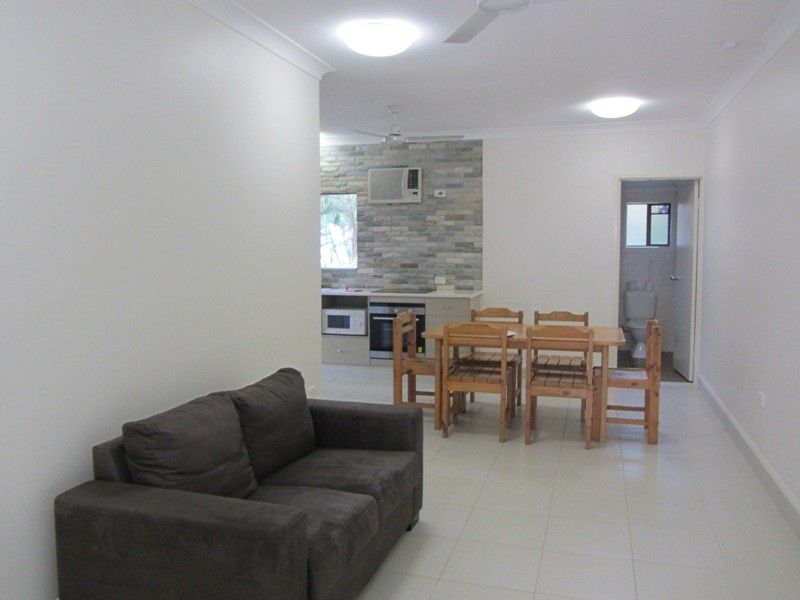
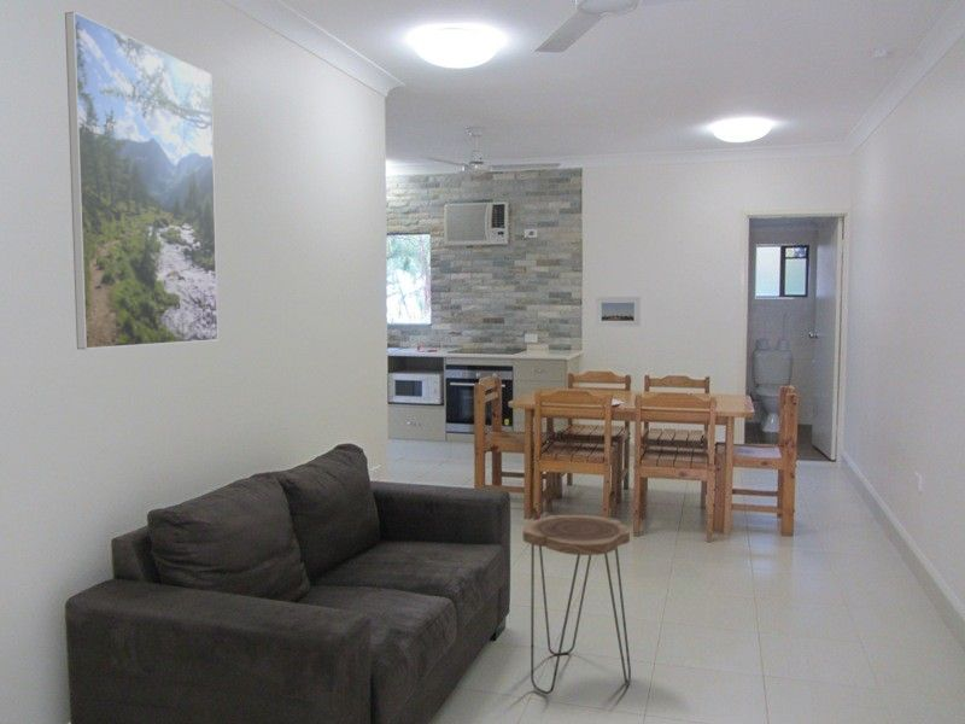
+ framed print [595,296,642,328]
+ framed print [64,11,220,350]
+ side table [522,514,632,695]
